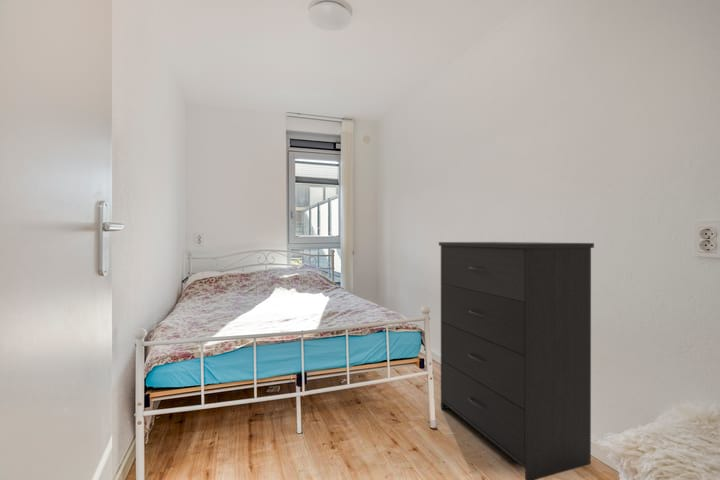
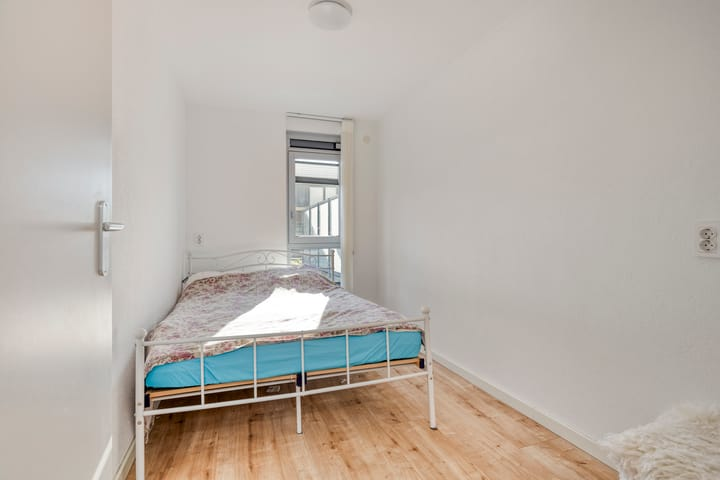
- dresser [438,241,595,480]
